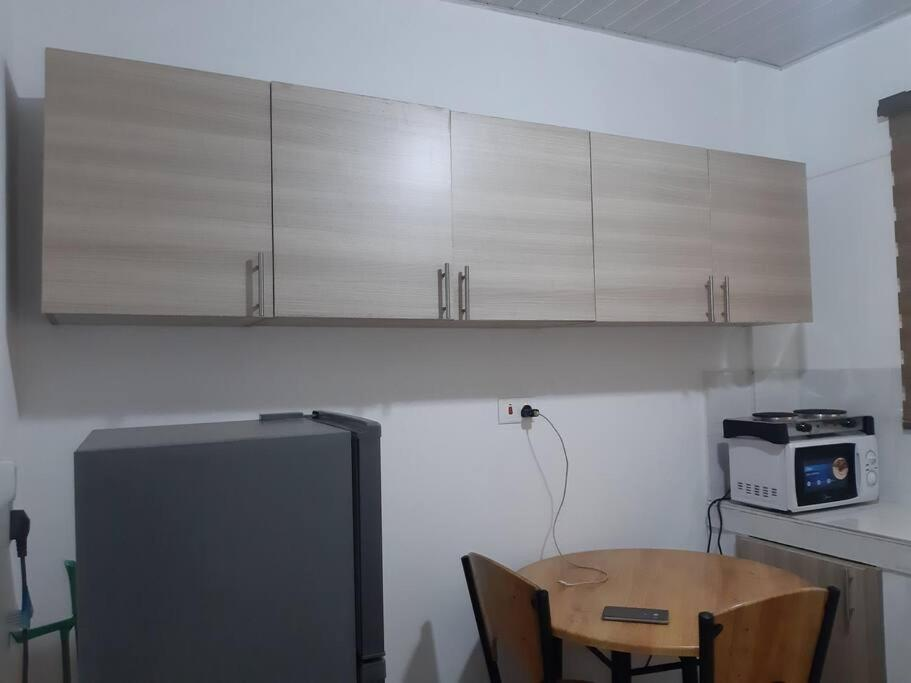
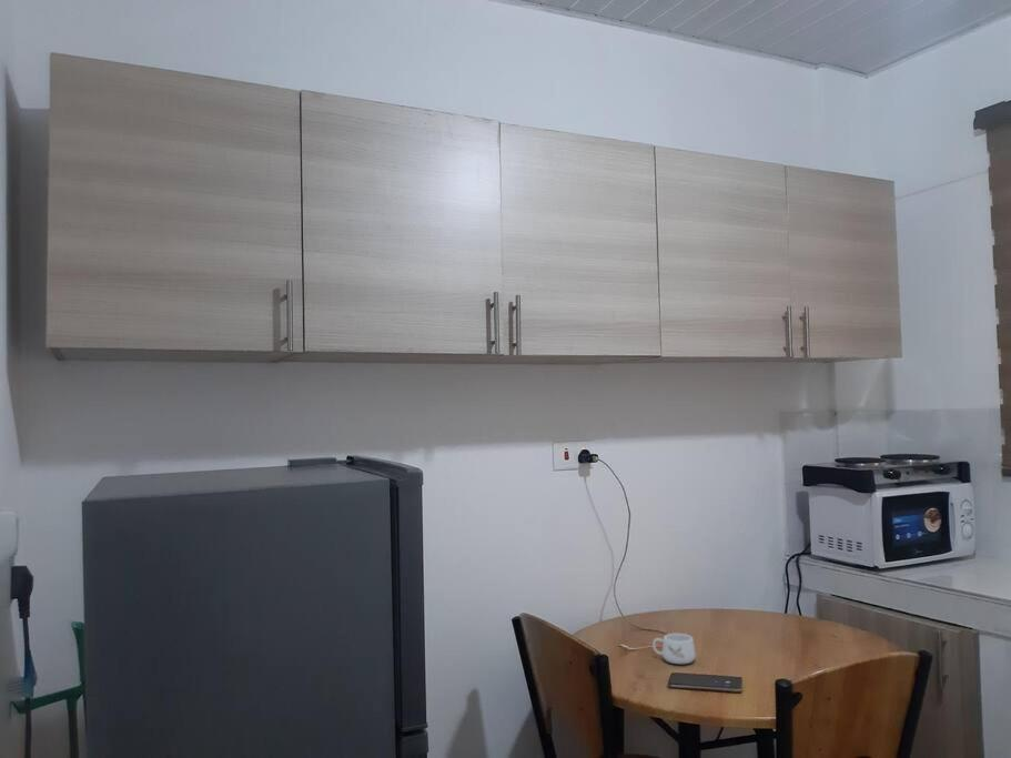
+ mug [651,633,697,665]
